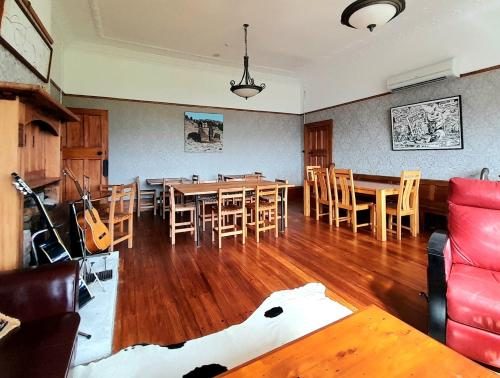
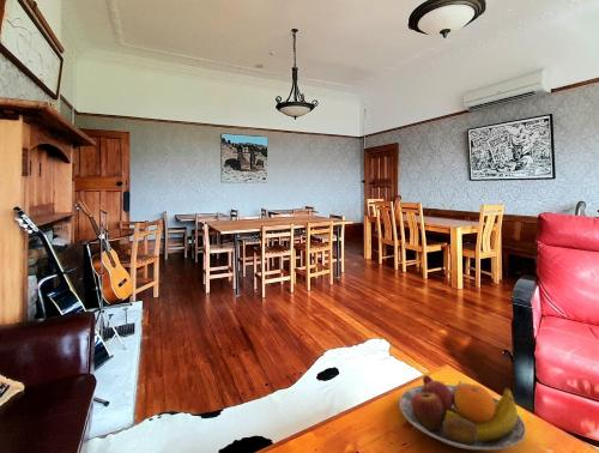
+ fruit bowl [399,374,527,452]
